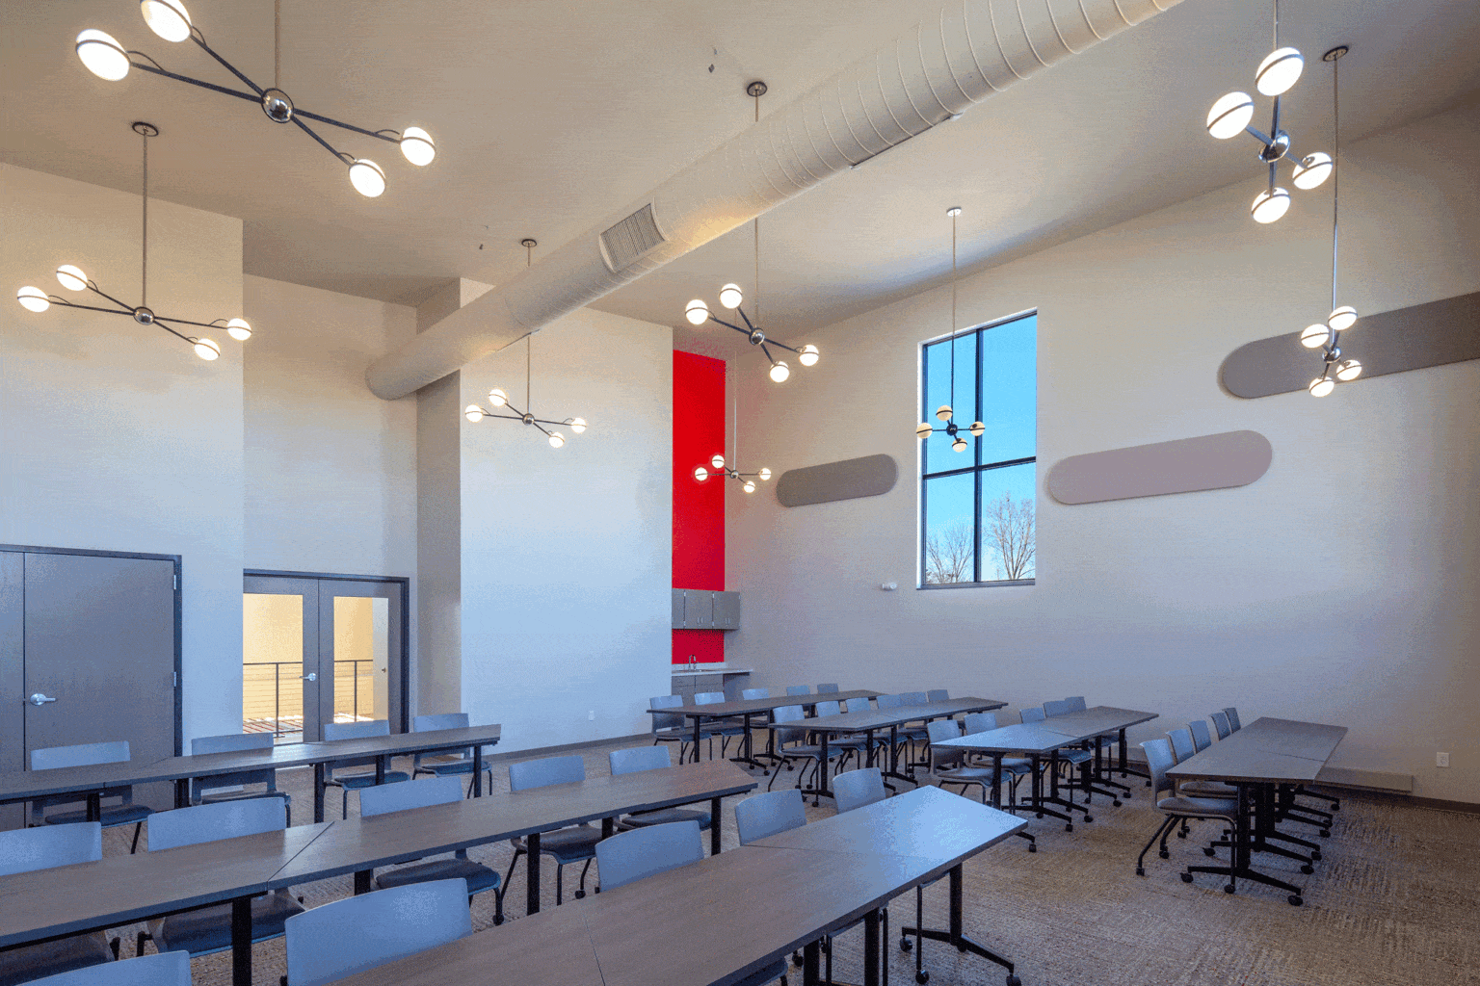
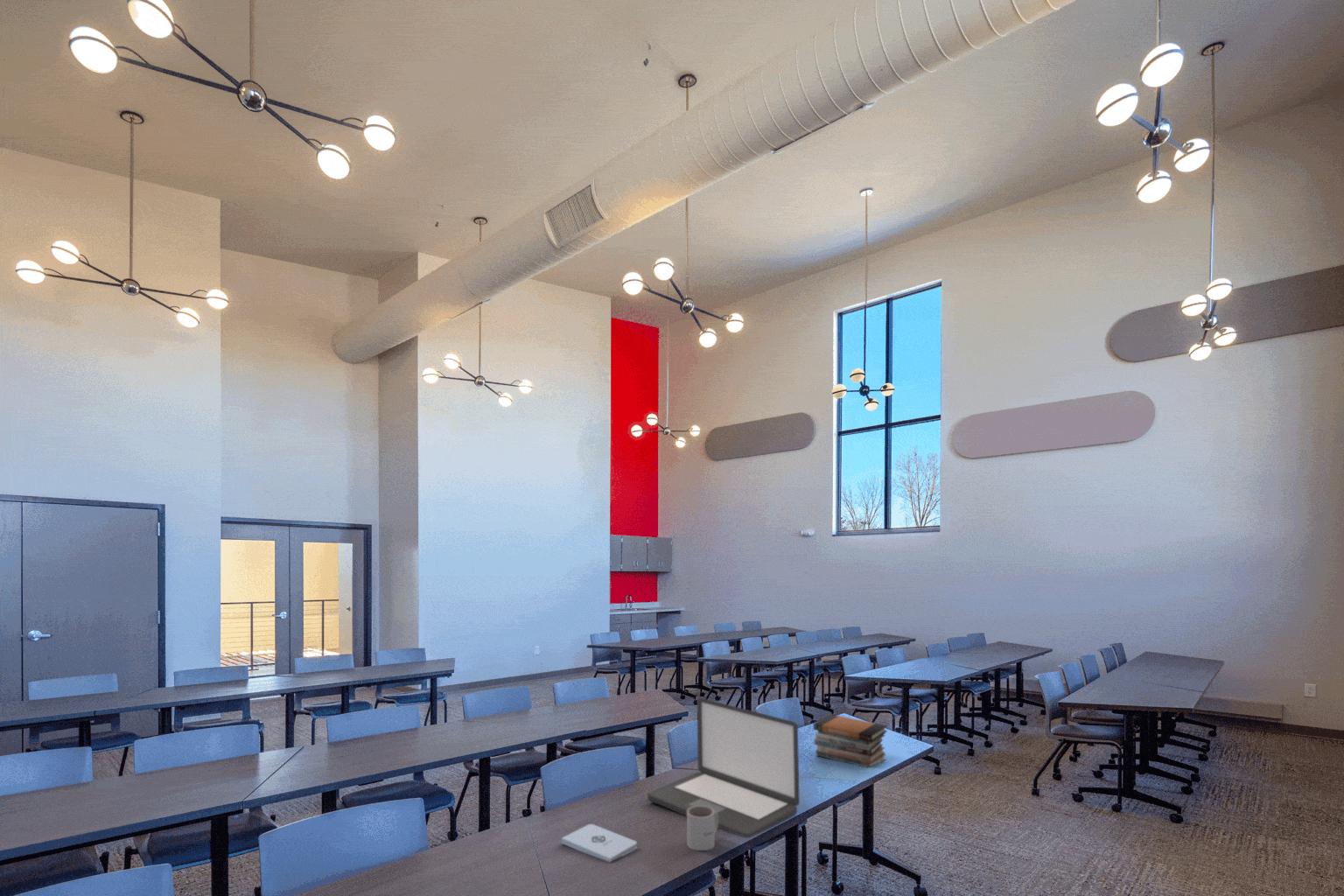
+ notepad [561,823,638,863]
+ laptop [647,697,801,838]
+ mug [686,806,718,851]
+ book stack [813,713,888,768]
